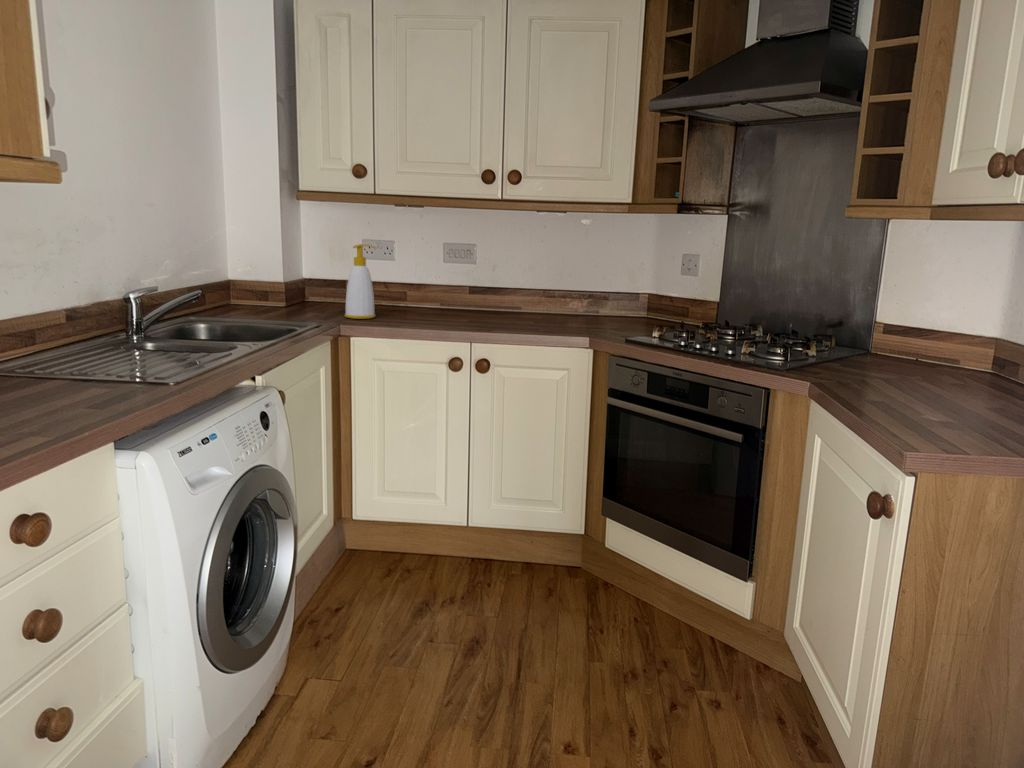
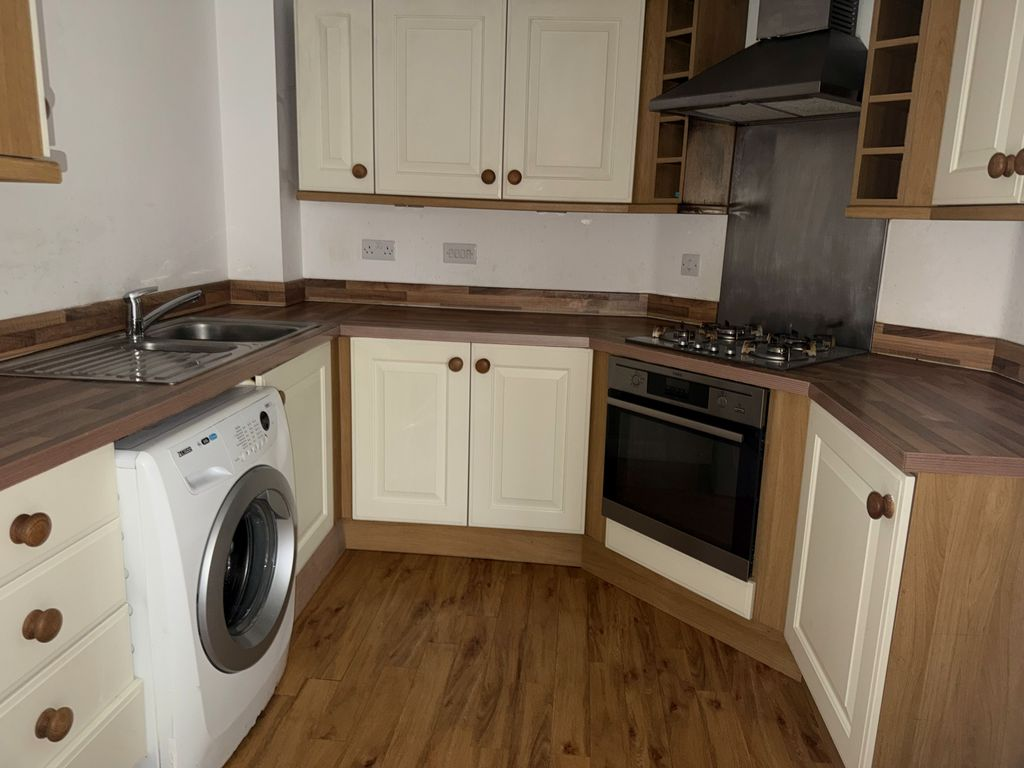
- soap bottle [344,243,377,320]
